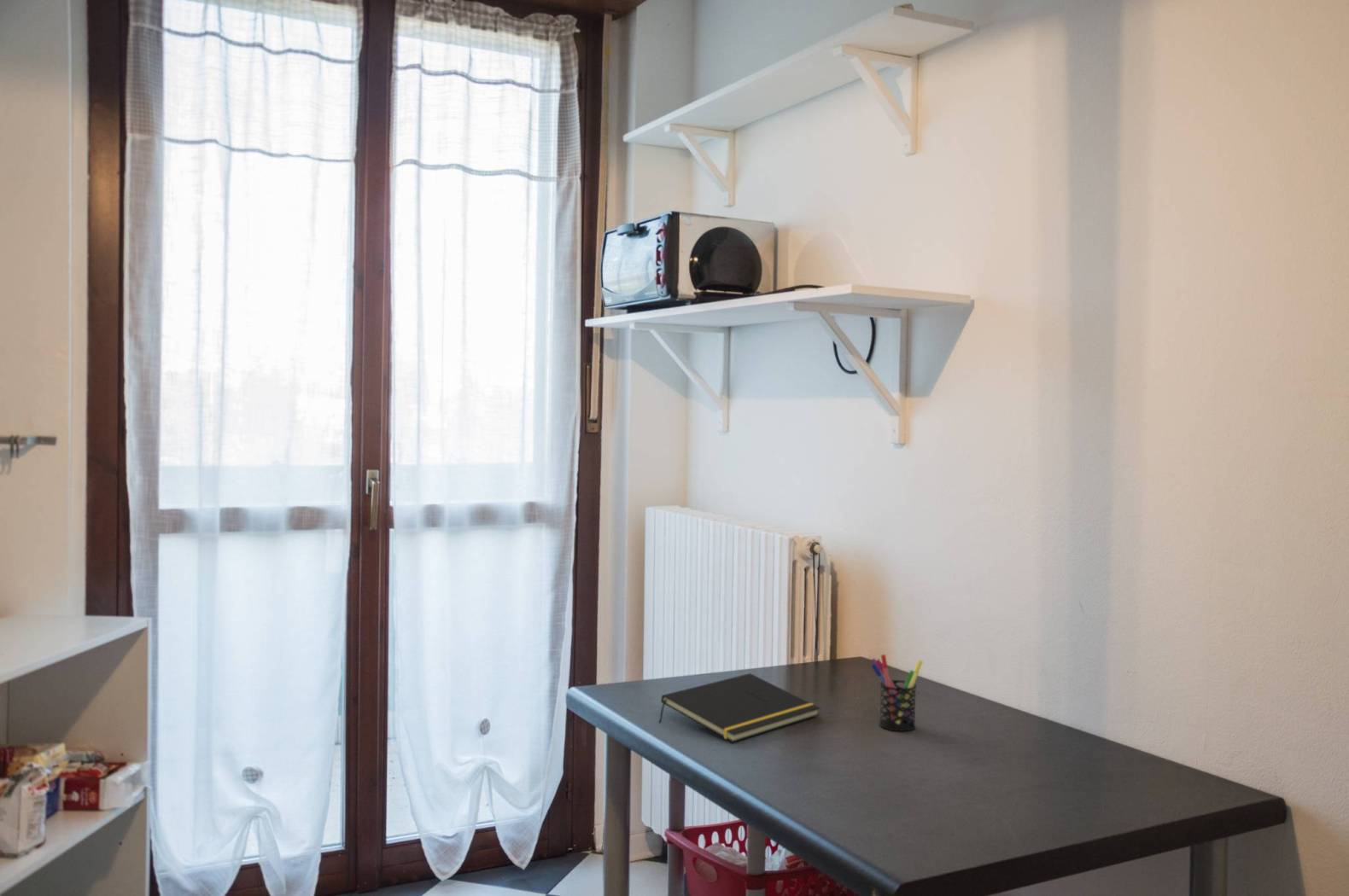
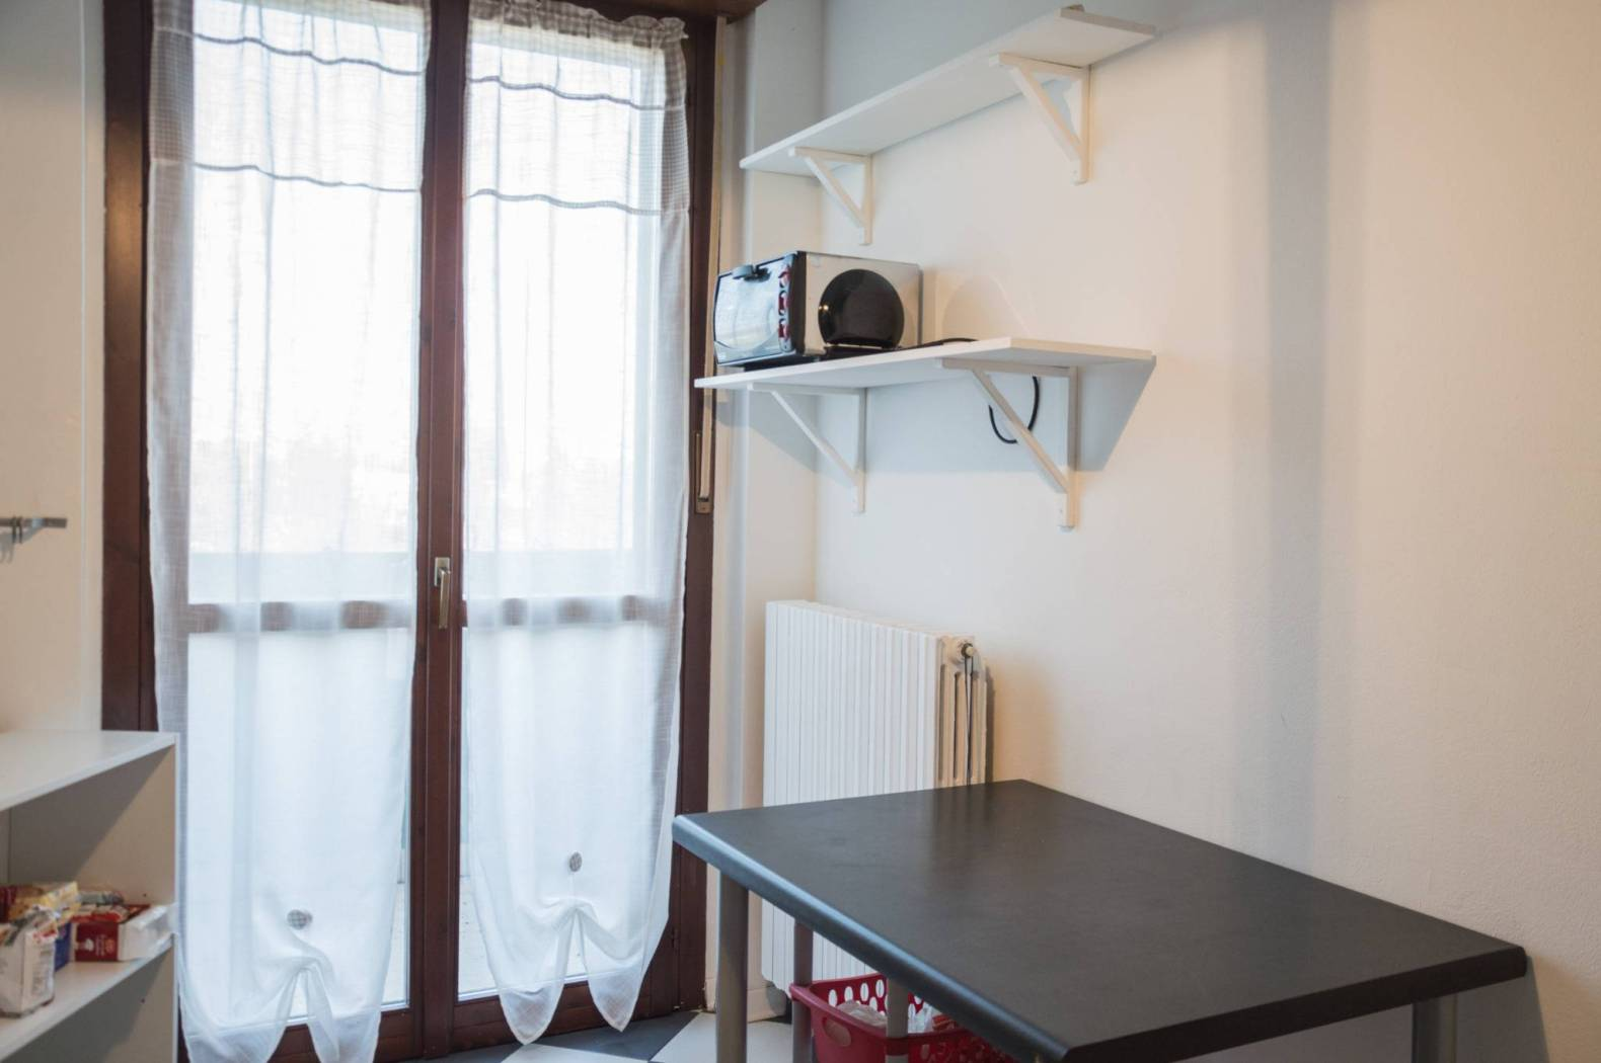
- pen holder [870,654,924,732]
- notepad [658,672,821,743]
